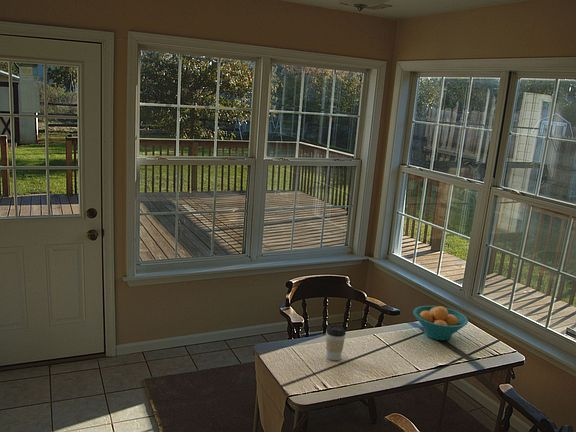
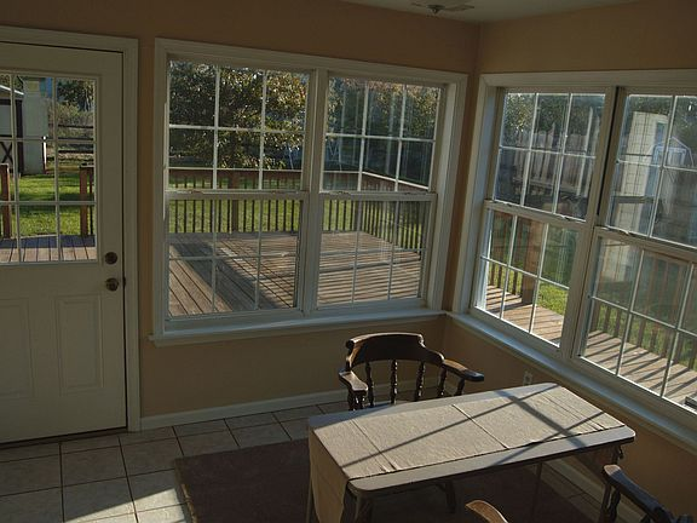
- fruit bowl [412,305,469,341]
- coffee cup [325,325,347,361]
